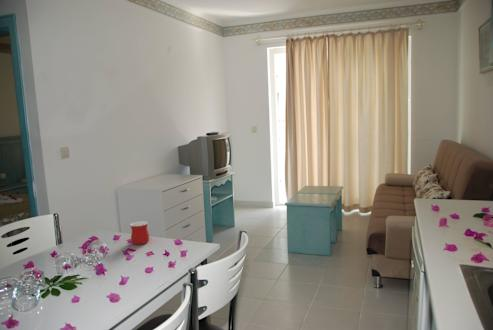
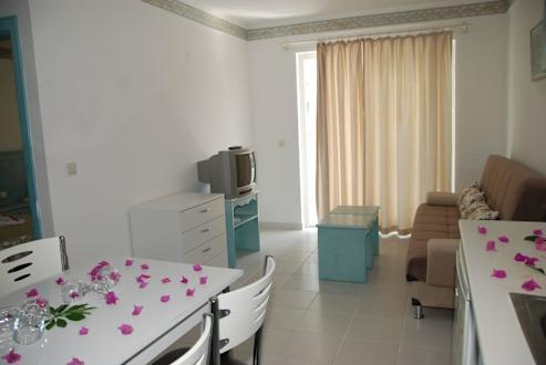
- mug [129,220,150,246]
